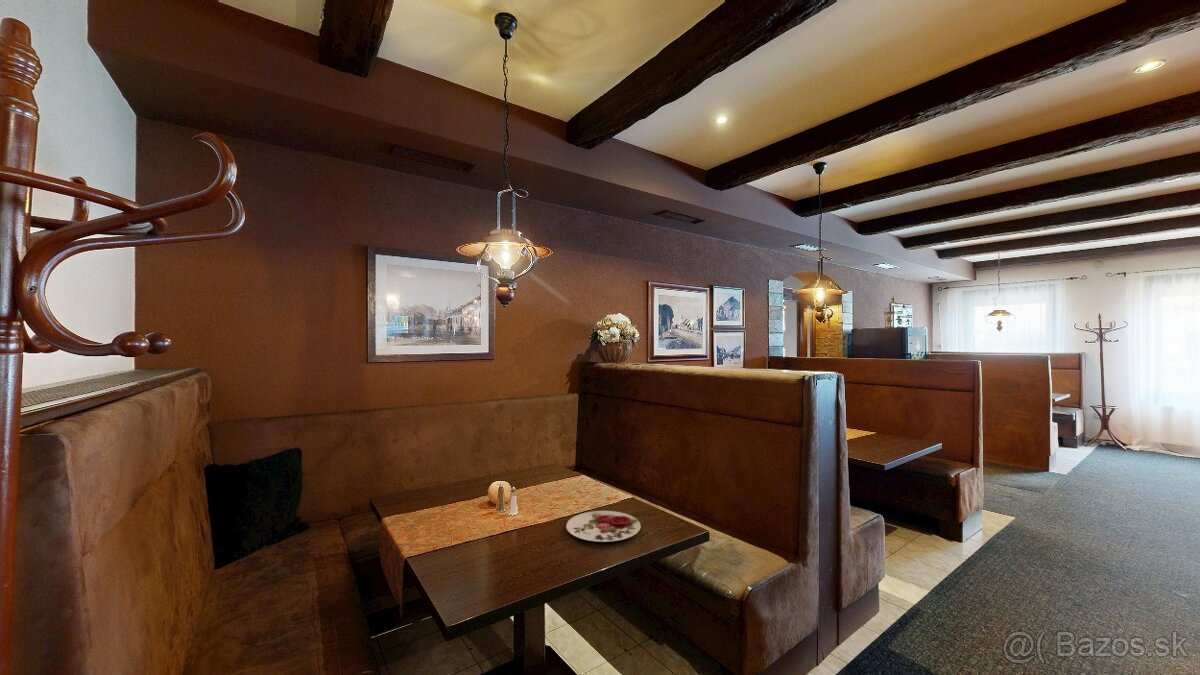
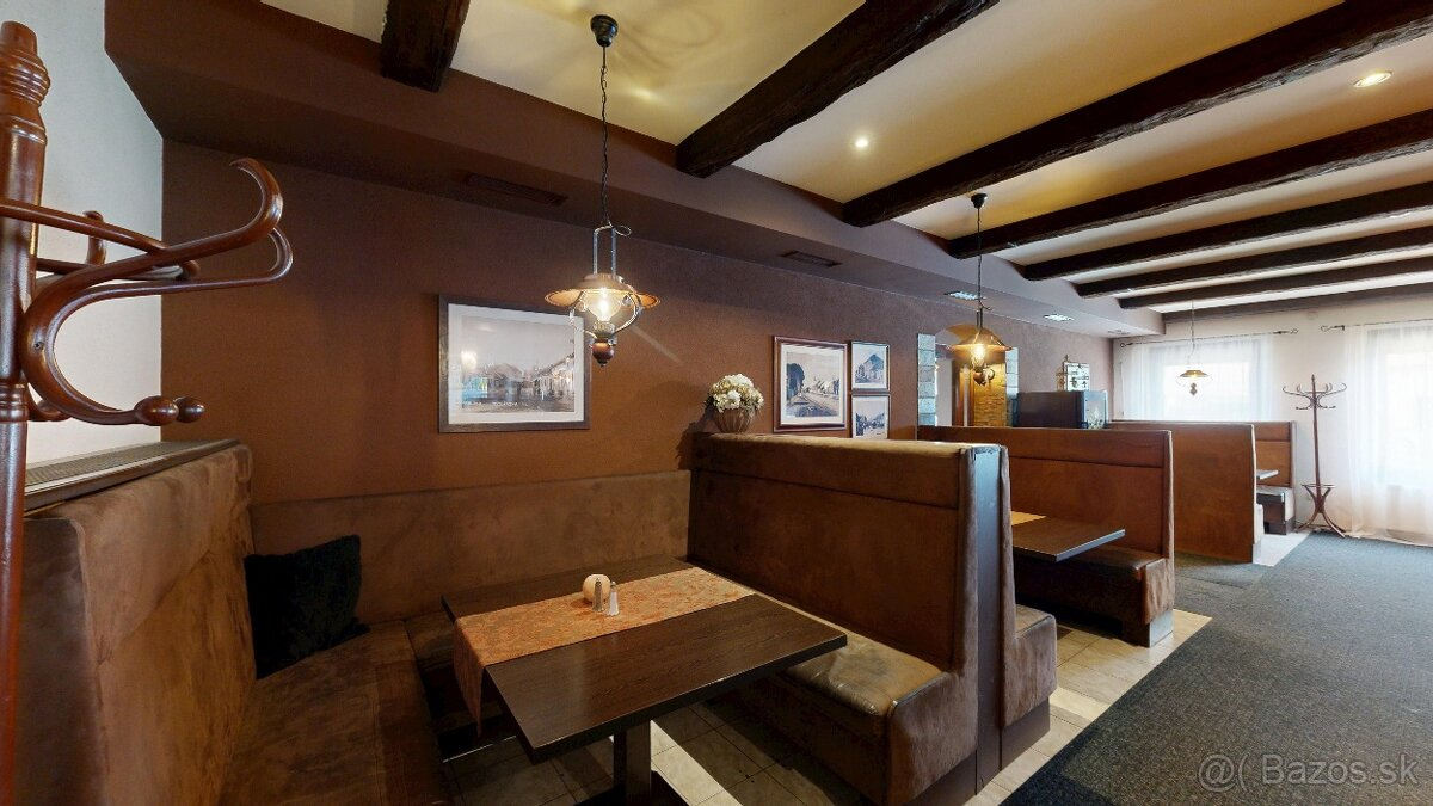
- plate [565,510,642,543]
